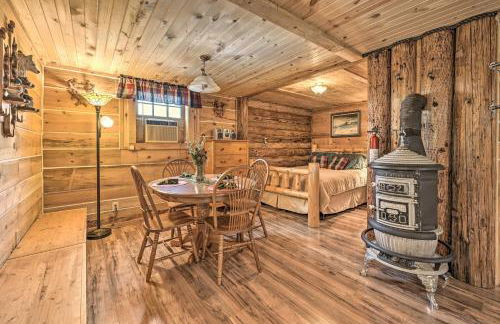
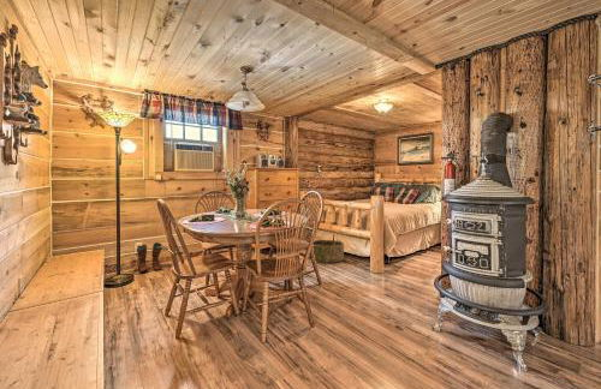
+ boots [136,241,169,274]
+ basket [314,234,345,264]
